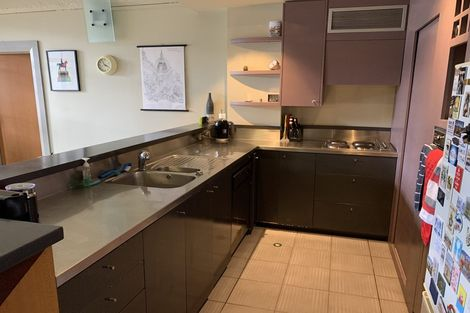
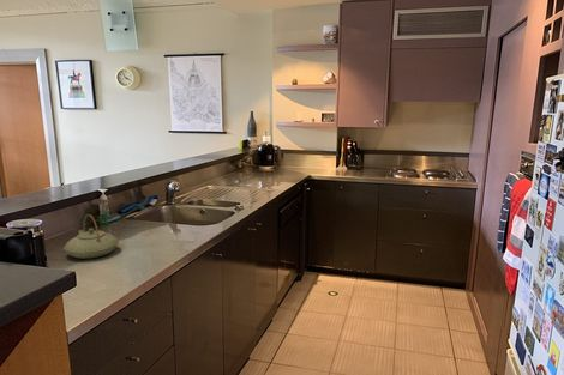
+ teapot [62,213,120,260]
